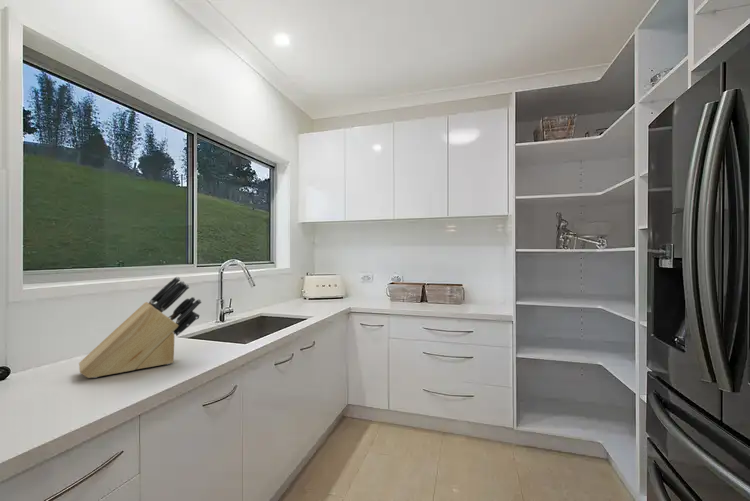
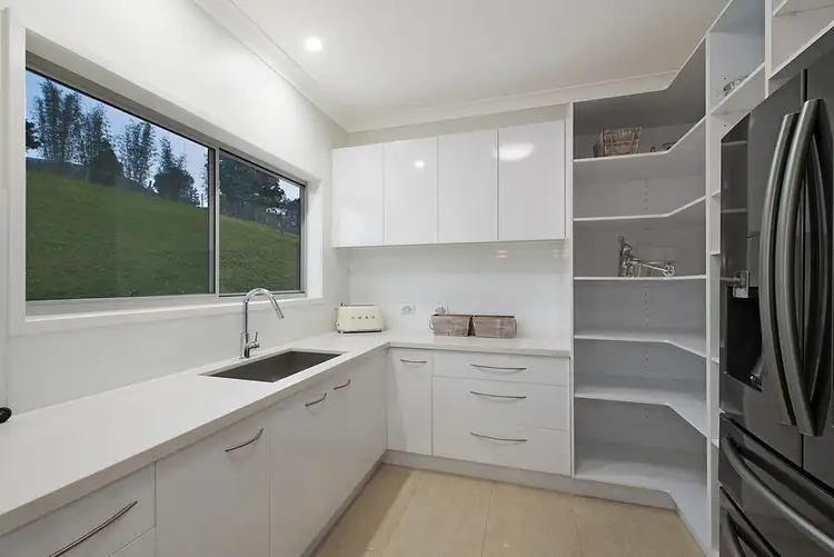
- knife block [78,276,202,379]
